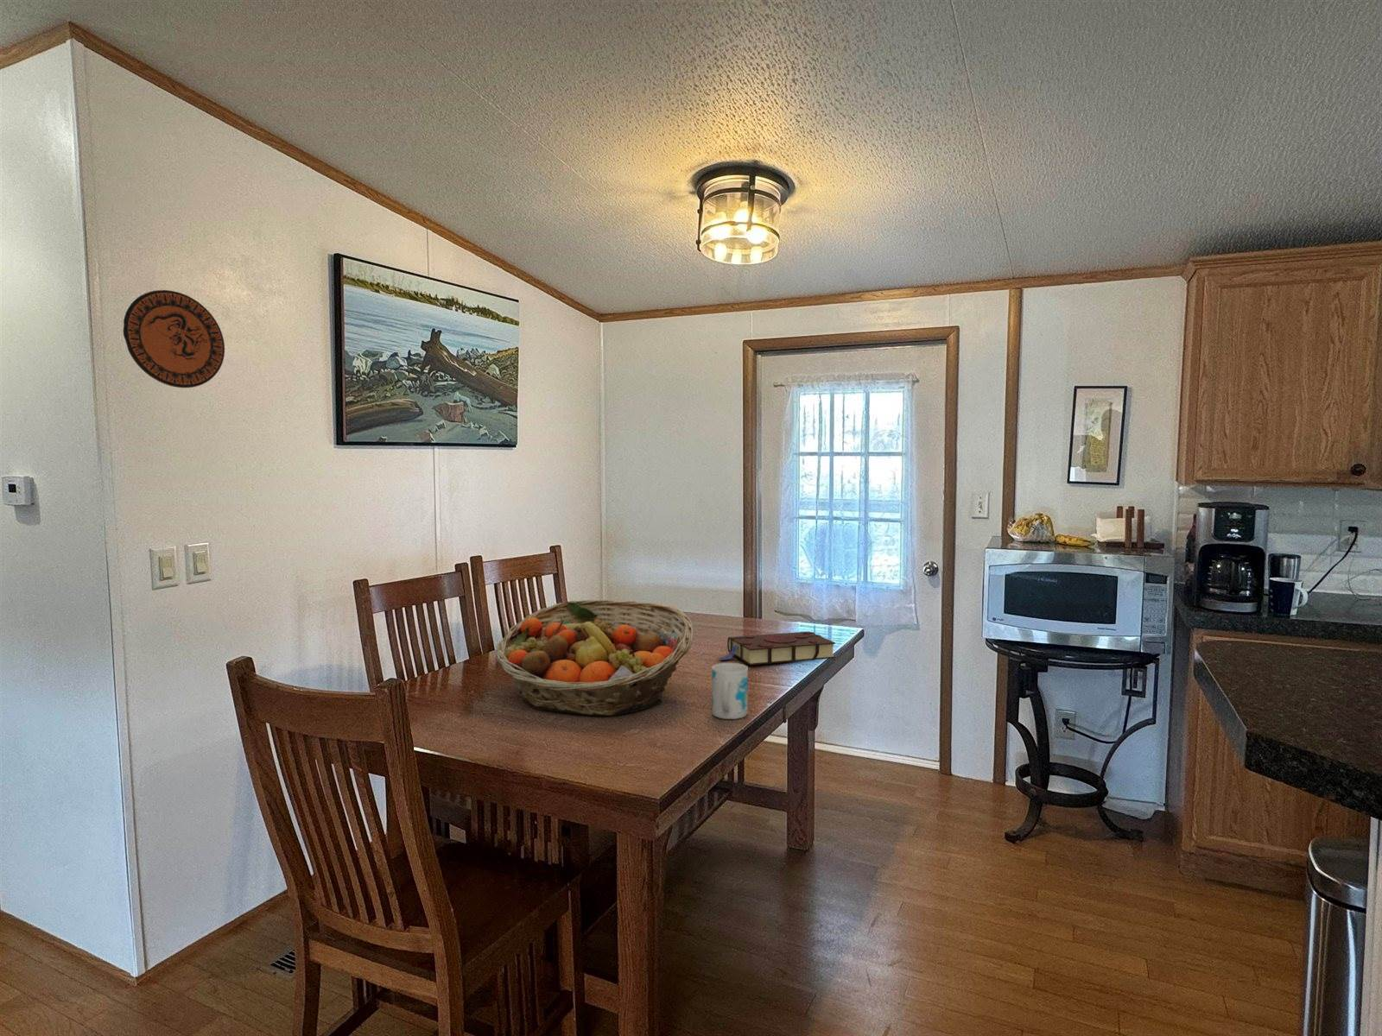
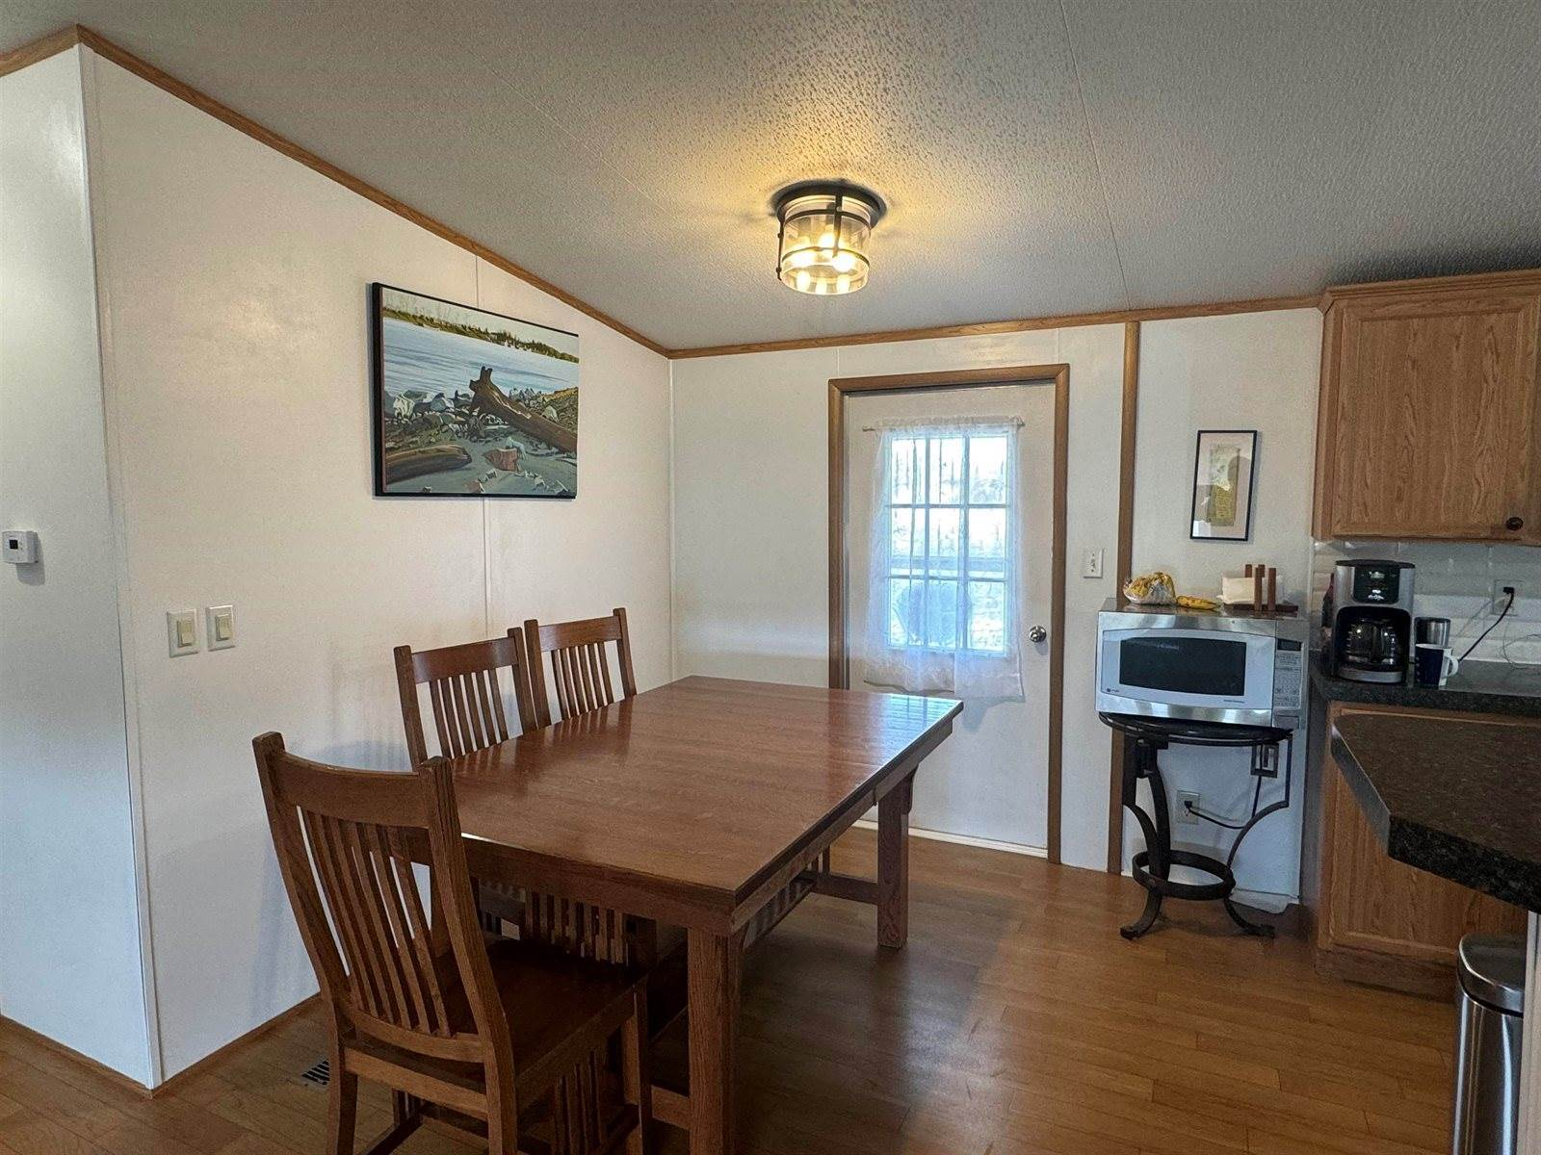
- mug [711,662,749,720]
- fruit basket [495,600,694,716]
- decorative plate [123,289,225,388]
- book [718,630,836,666]
